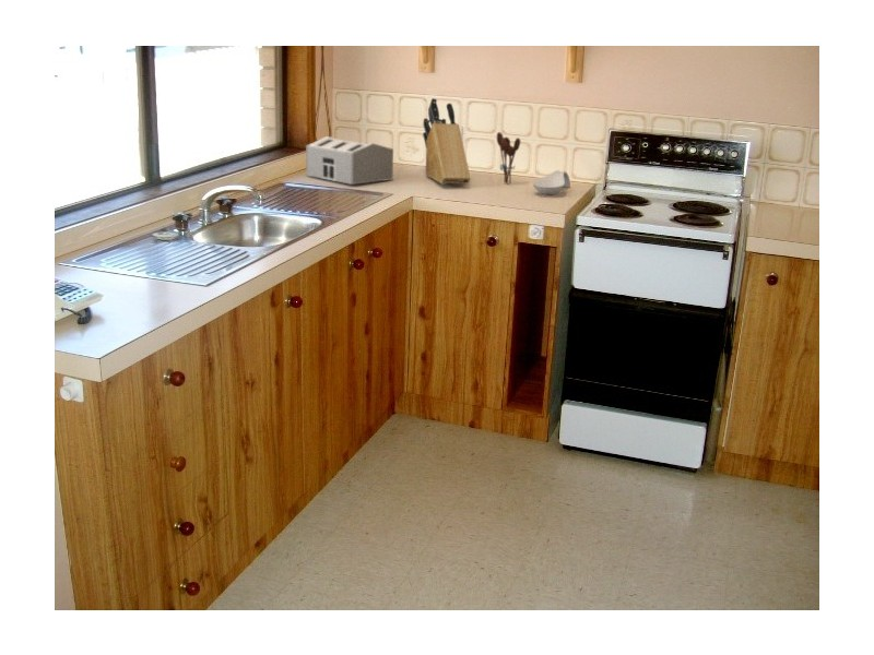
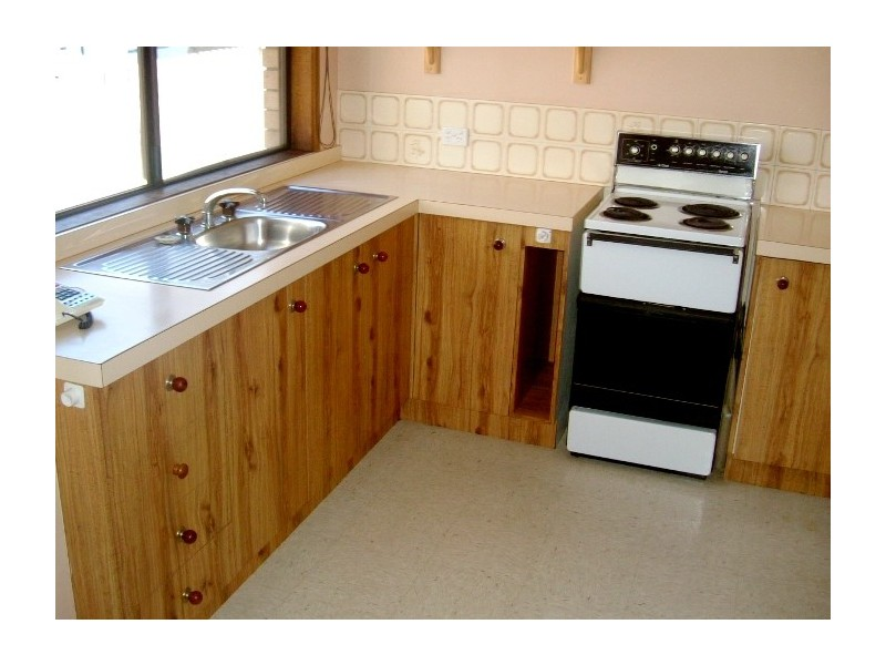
- toaster [305,135,394,186]
- knife block [422,97,472,186]
- spoon rest [532,169,571,195]
- utensil holder [496,131,521,184]
